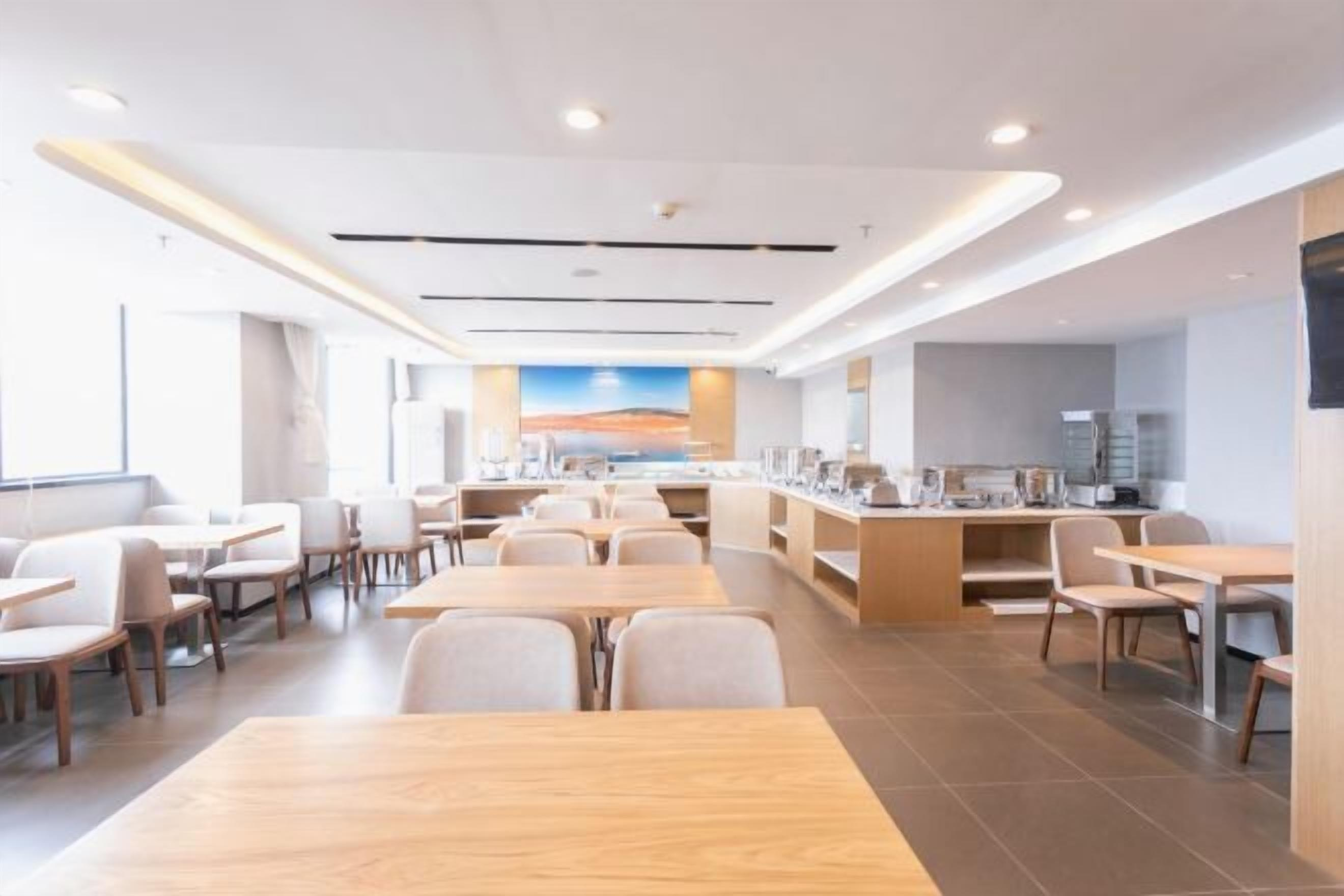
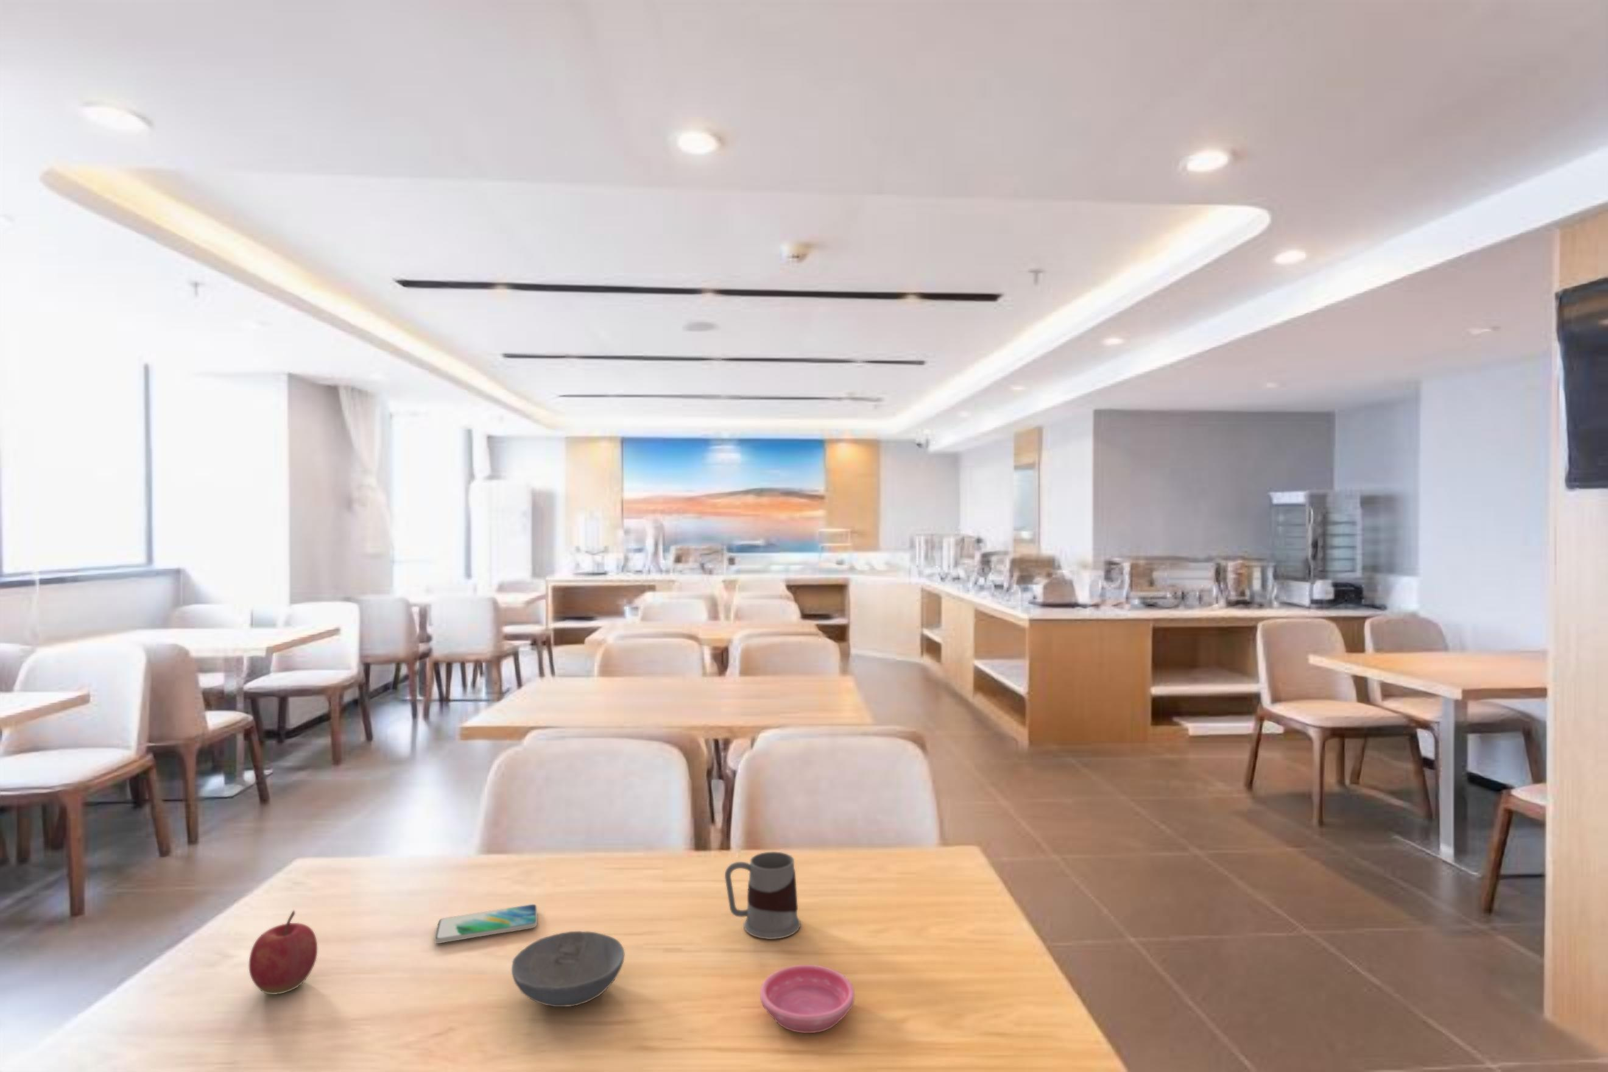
+ apple [248,910,318,995]
+ saucer [760,964,855,1034]
+ smartphone [433,903,538,944]
+ bowl [511,931,625,1007]
+ mug [724,851,802,940]
